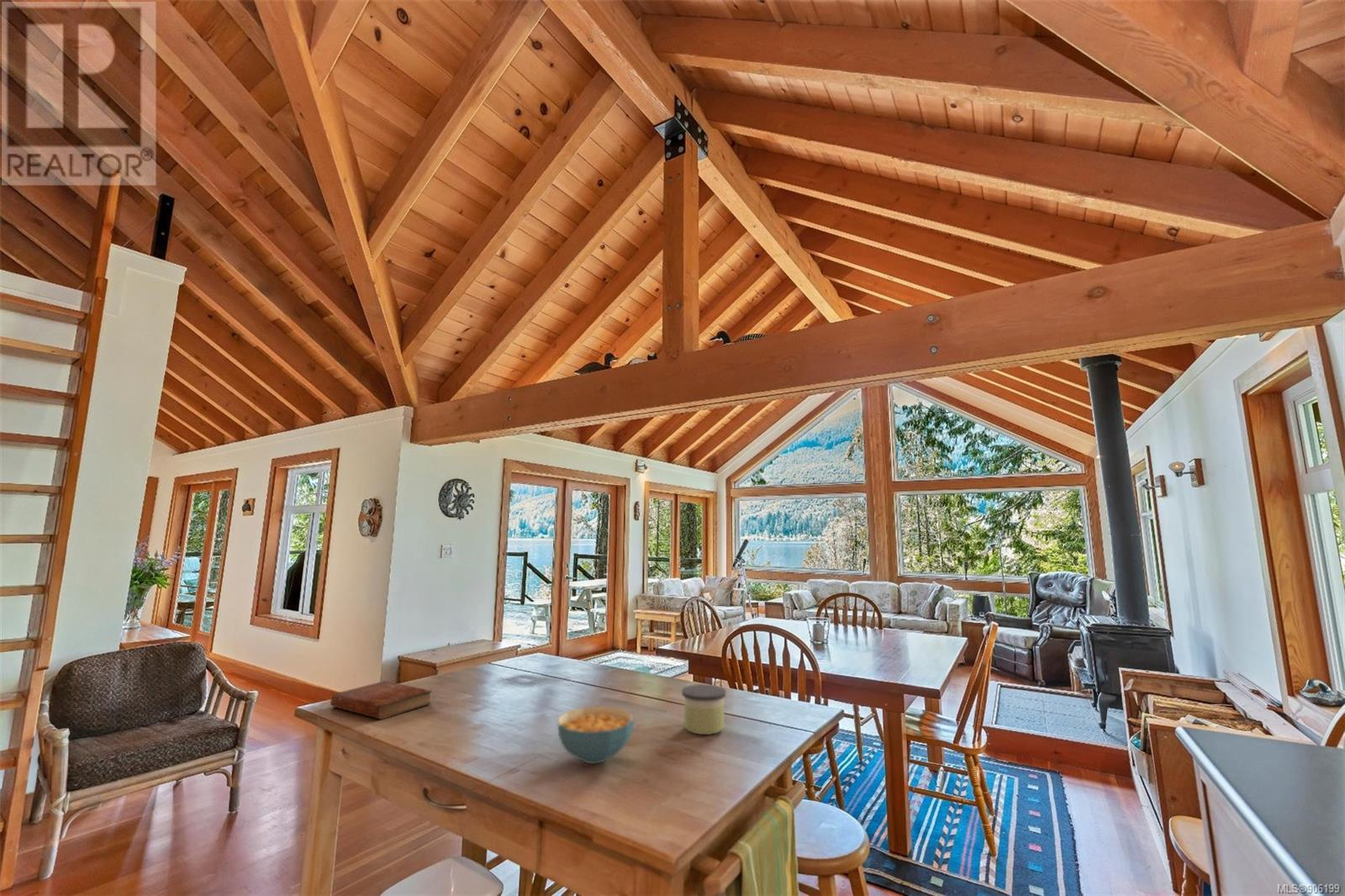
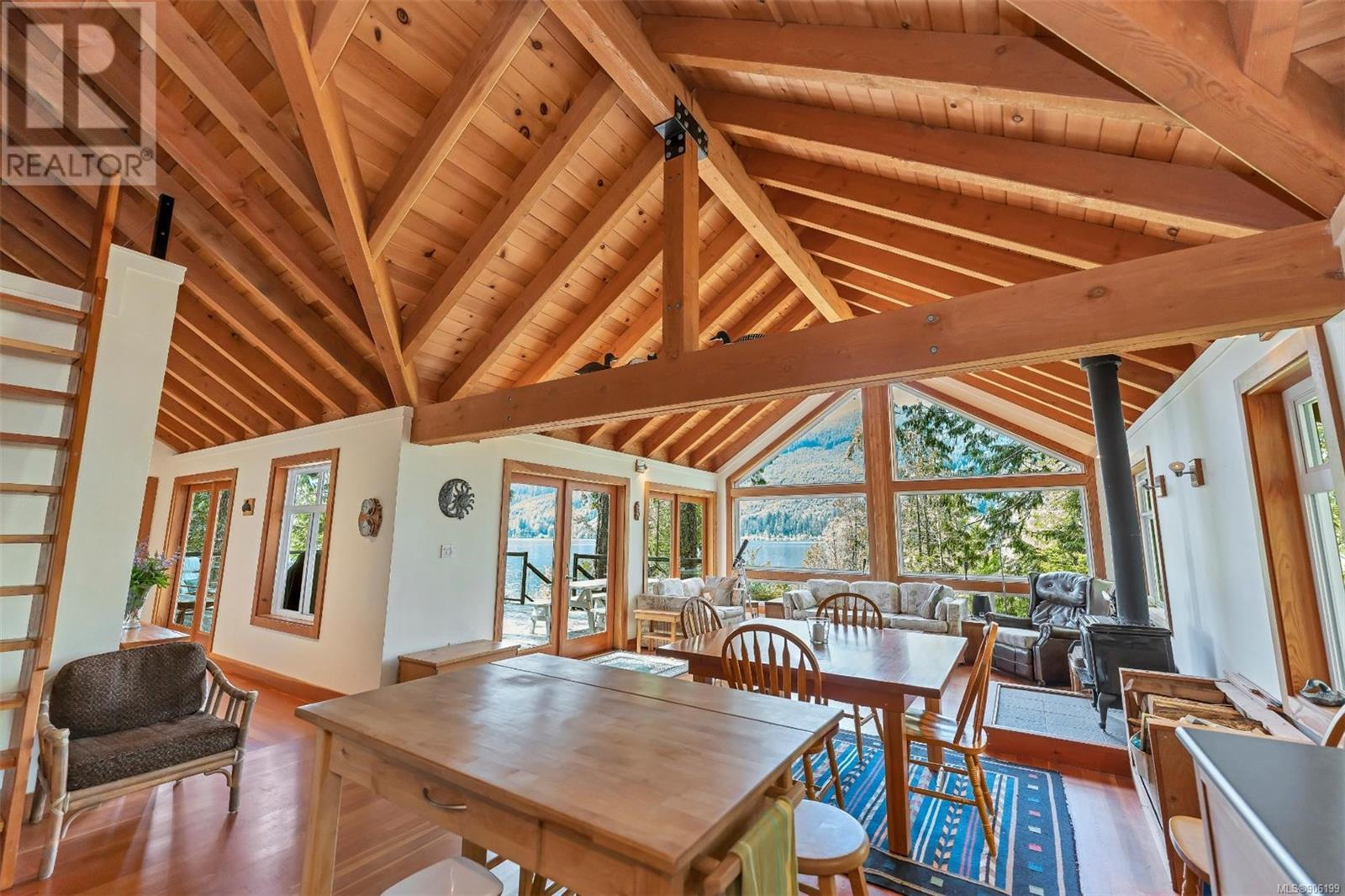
- bible [330,680,433,720]
- cereal bowl [556,705,636,765]
- candle [681,683,727,735]
